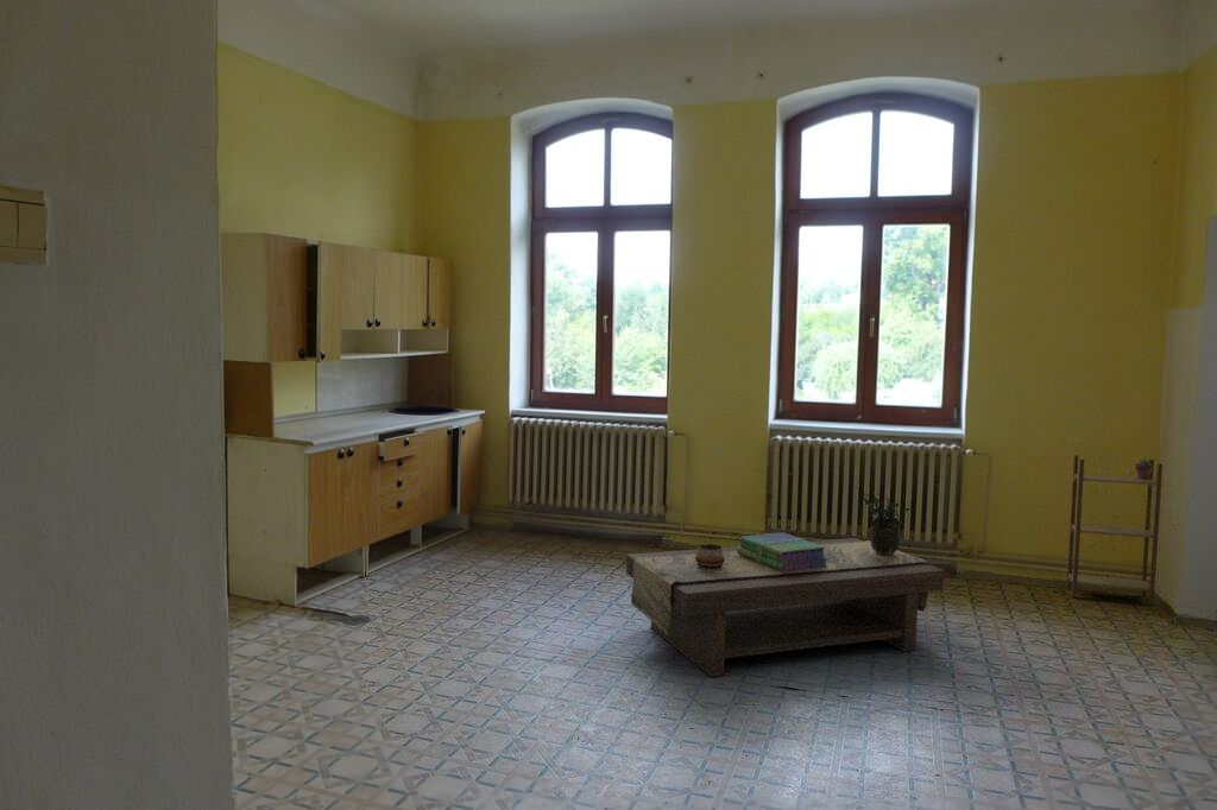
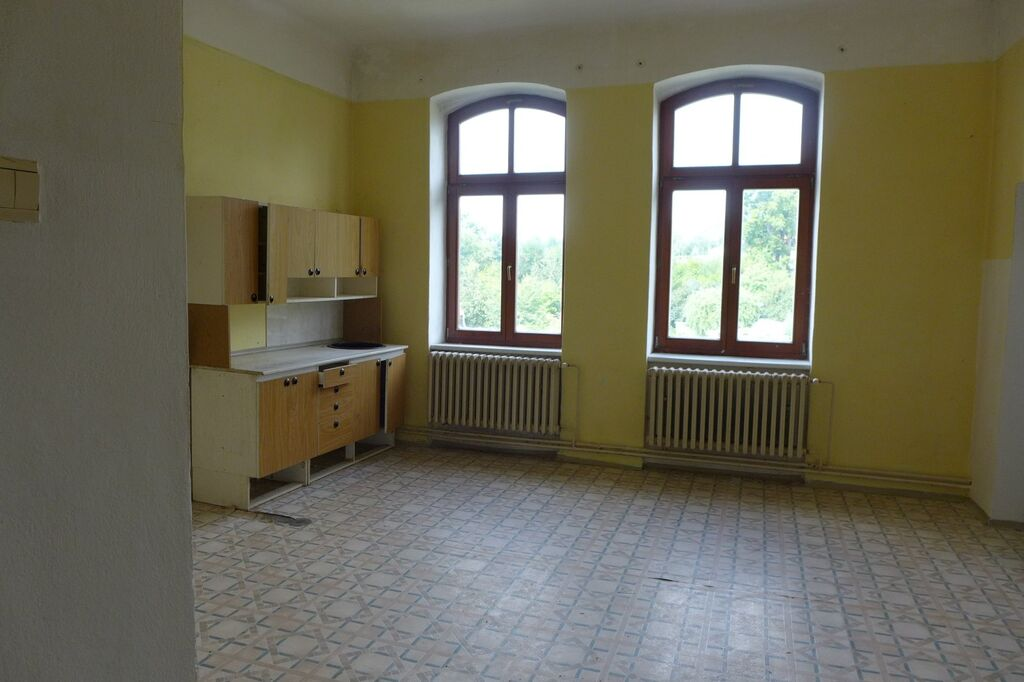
- shelving unit [1066,454,1164,607]
- potted plant [859,483,912,555]
- potted succulent [1134,457,1155,480]
- decorative bowl [695,543,725,569]
- stack of books [737,531,828,572]
- coffee table [625,537,945,677]
